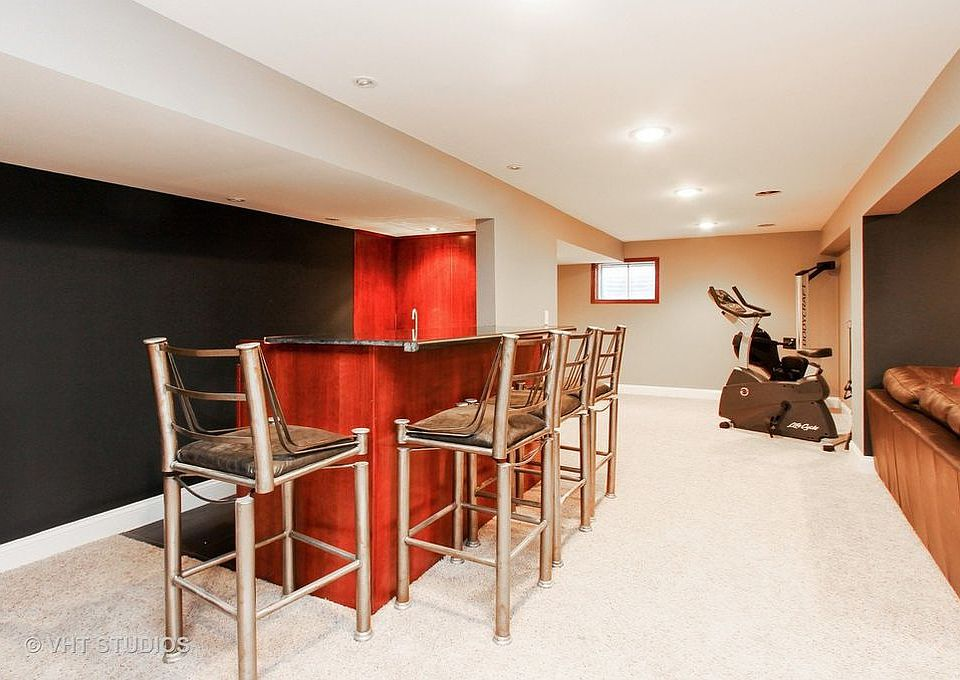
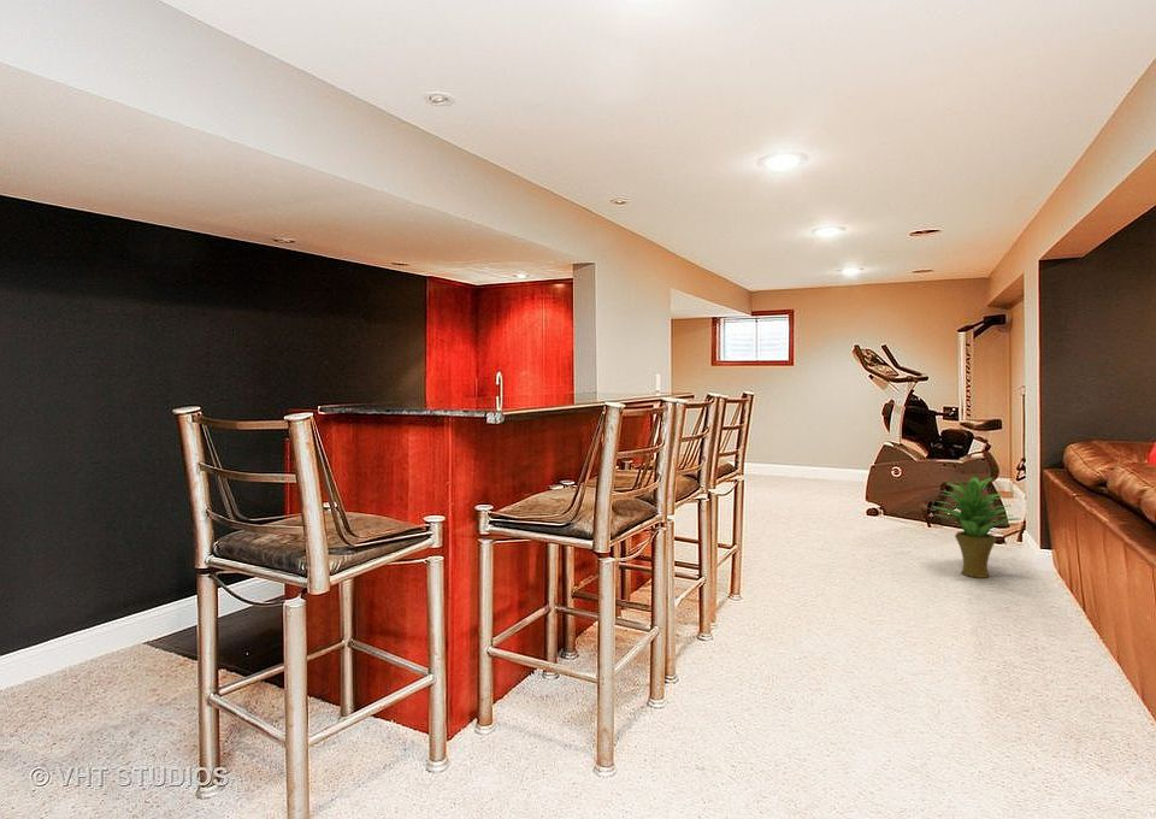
+ potted plant [931,475,1021,579]
